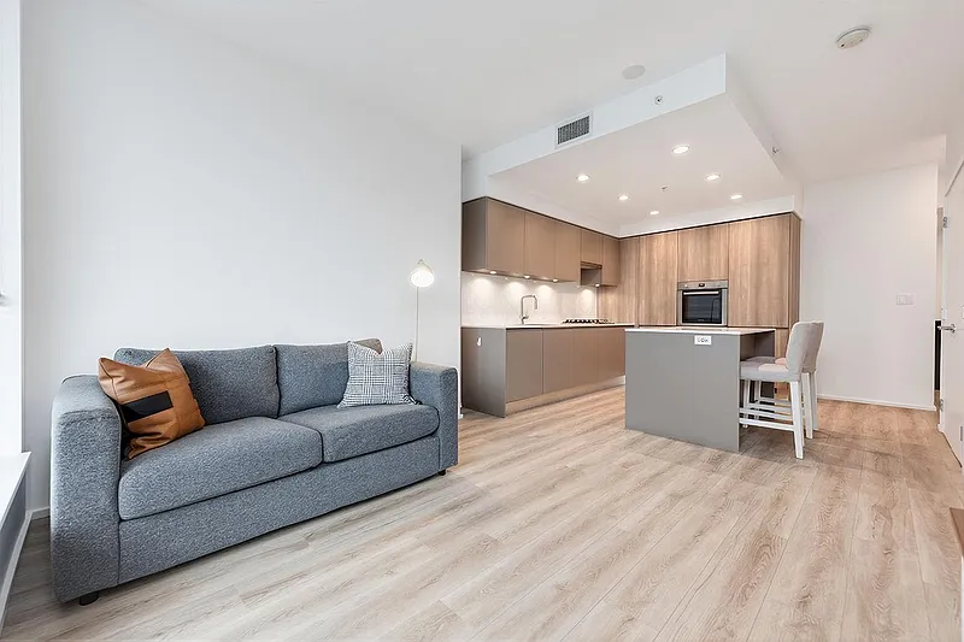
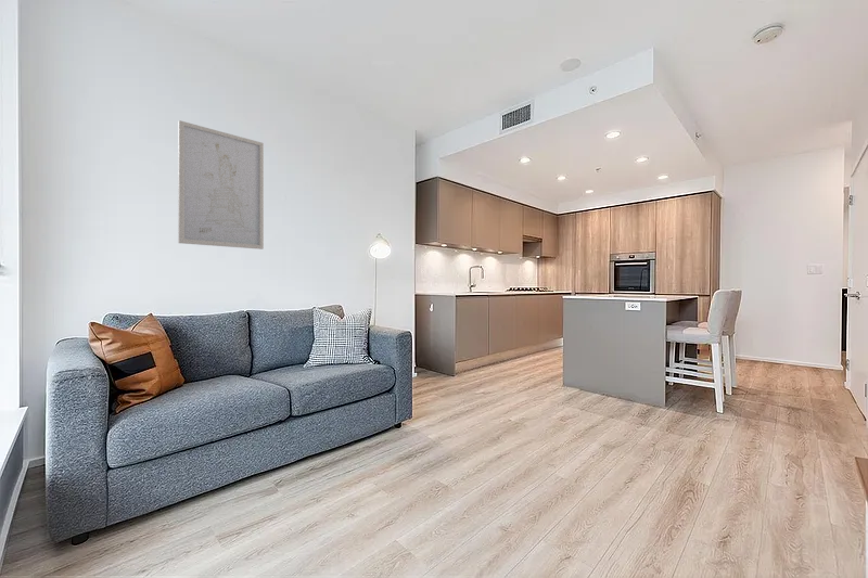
+ wall art [177,119,265,251]
